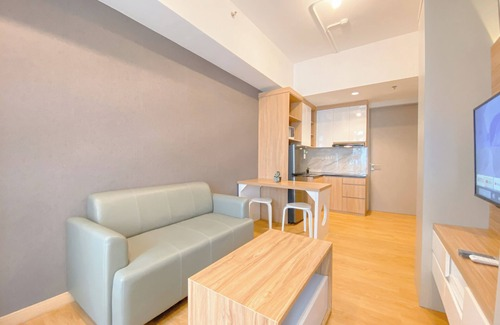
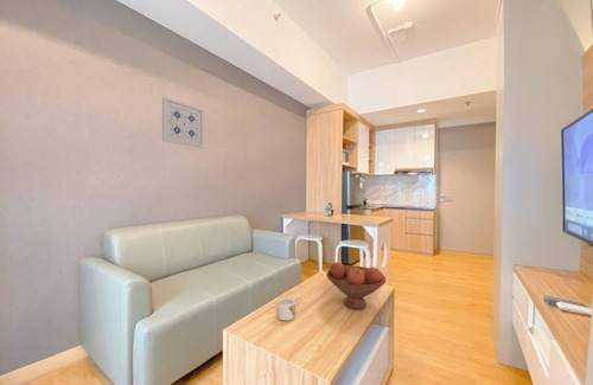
+ mug [276,296,299,322]
+ fruit bowl [325,261,387,310]
+ wall art [161,96,205,149]
